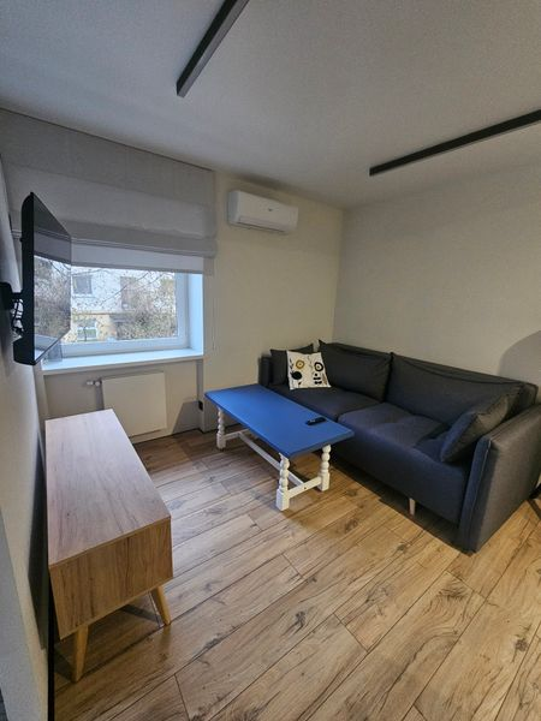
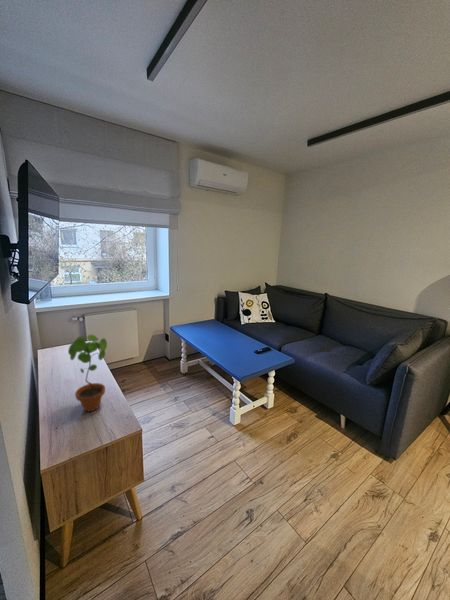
+ potted plant [67,334,108,412]
